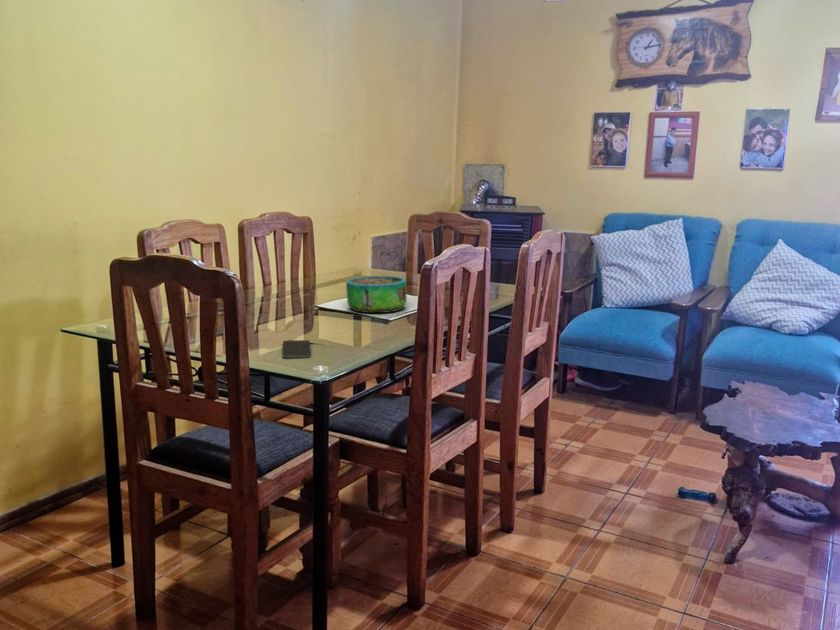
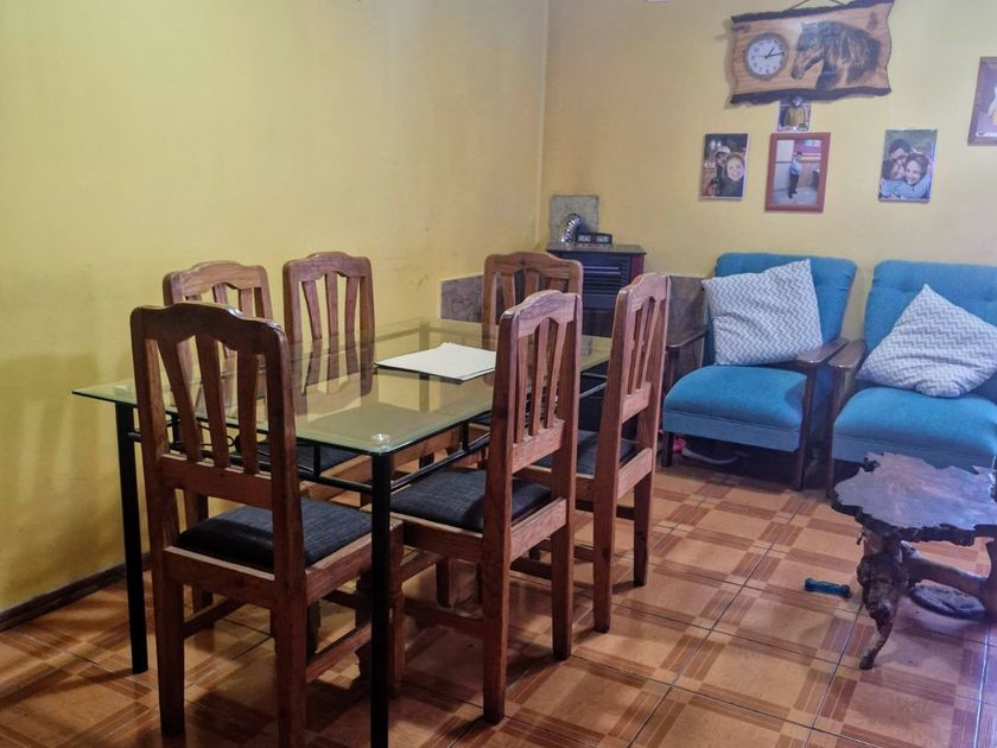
- smartphone [281,339,312,359]
- decorative bowl [345,275,408,314]
